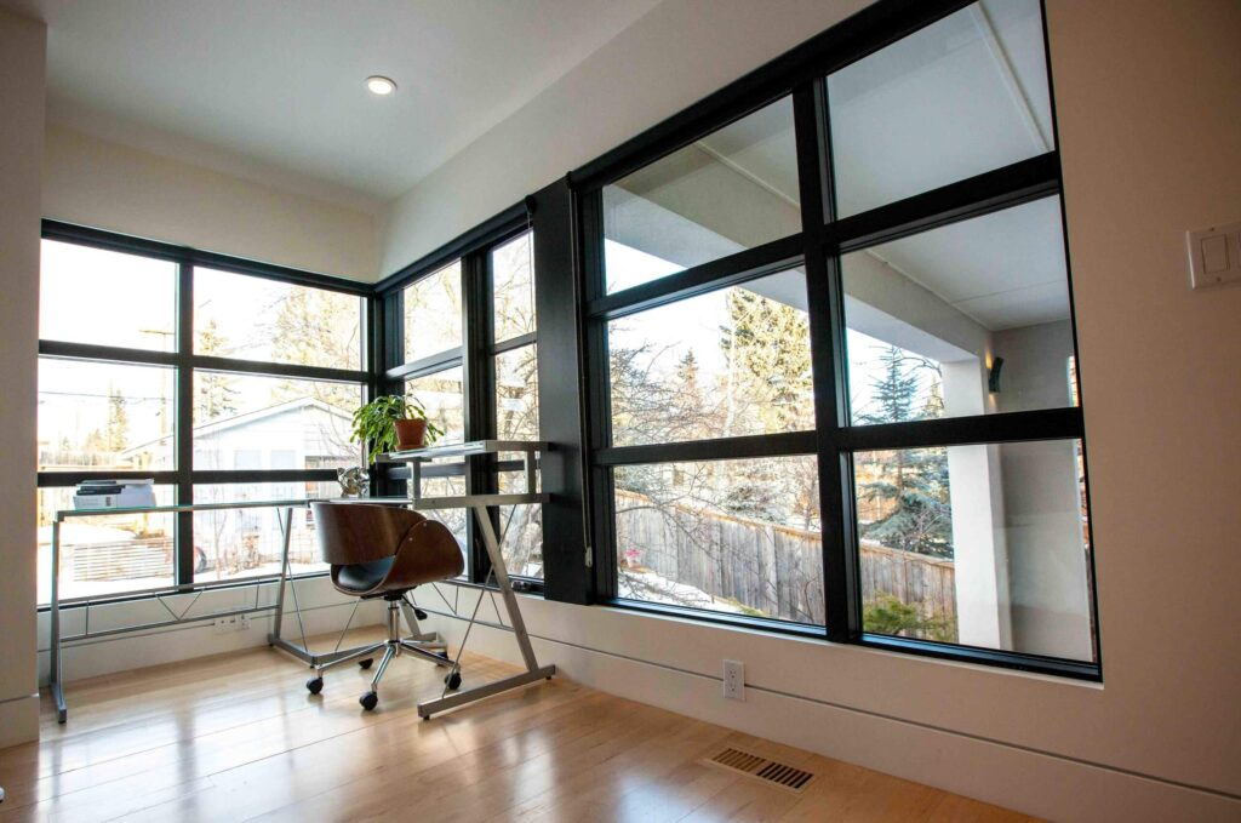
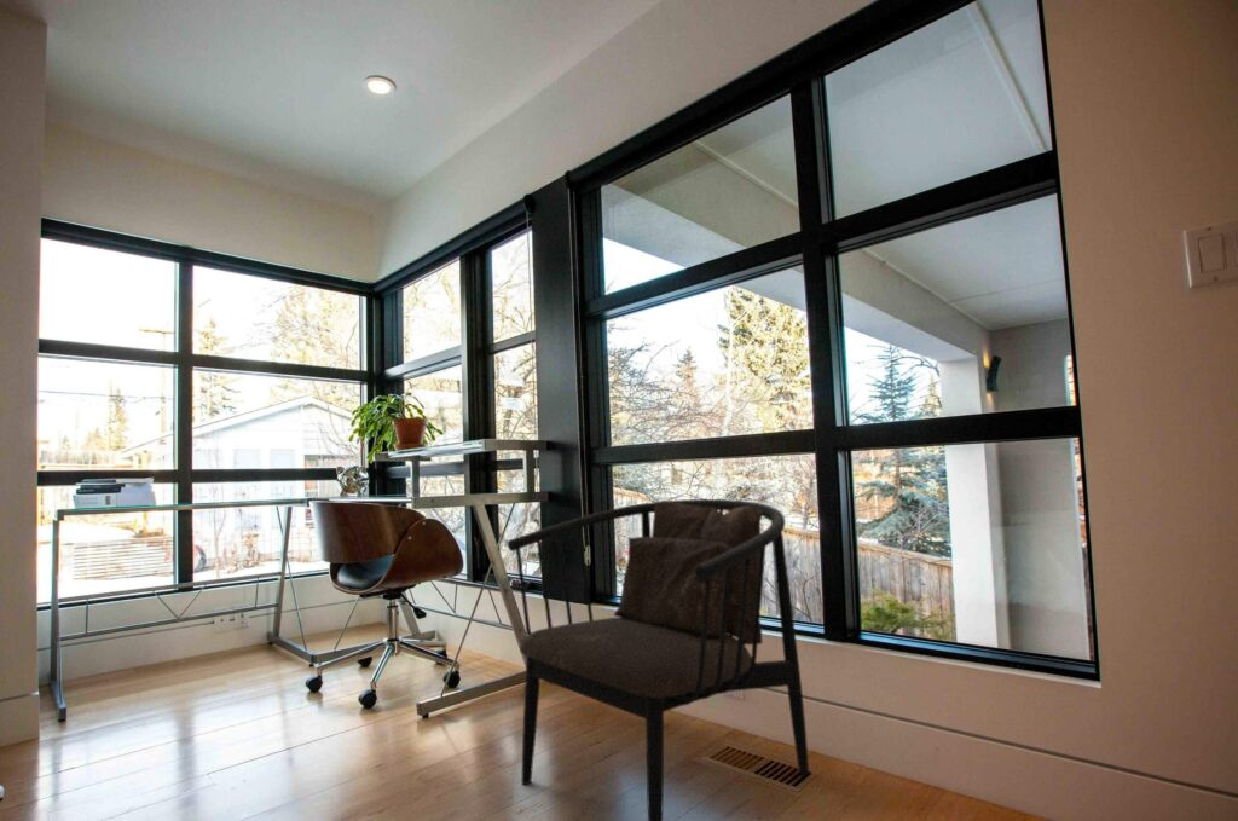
+ armchair [507,498,810,821]
